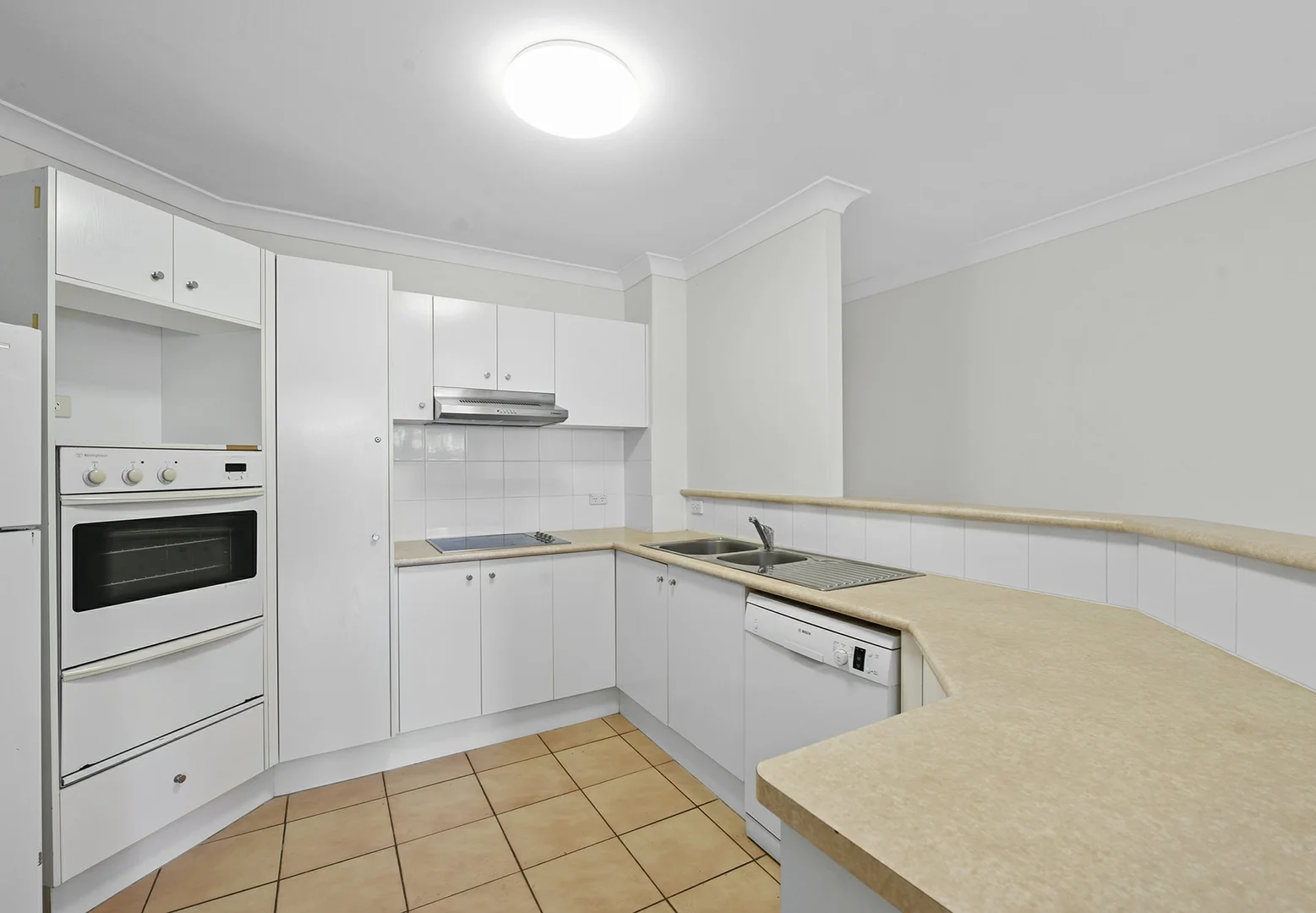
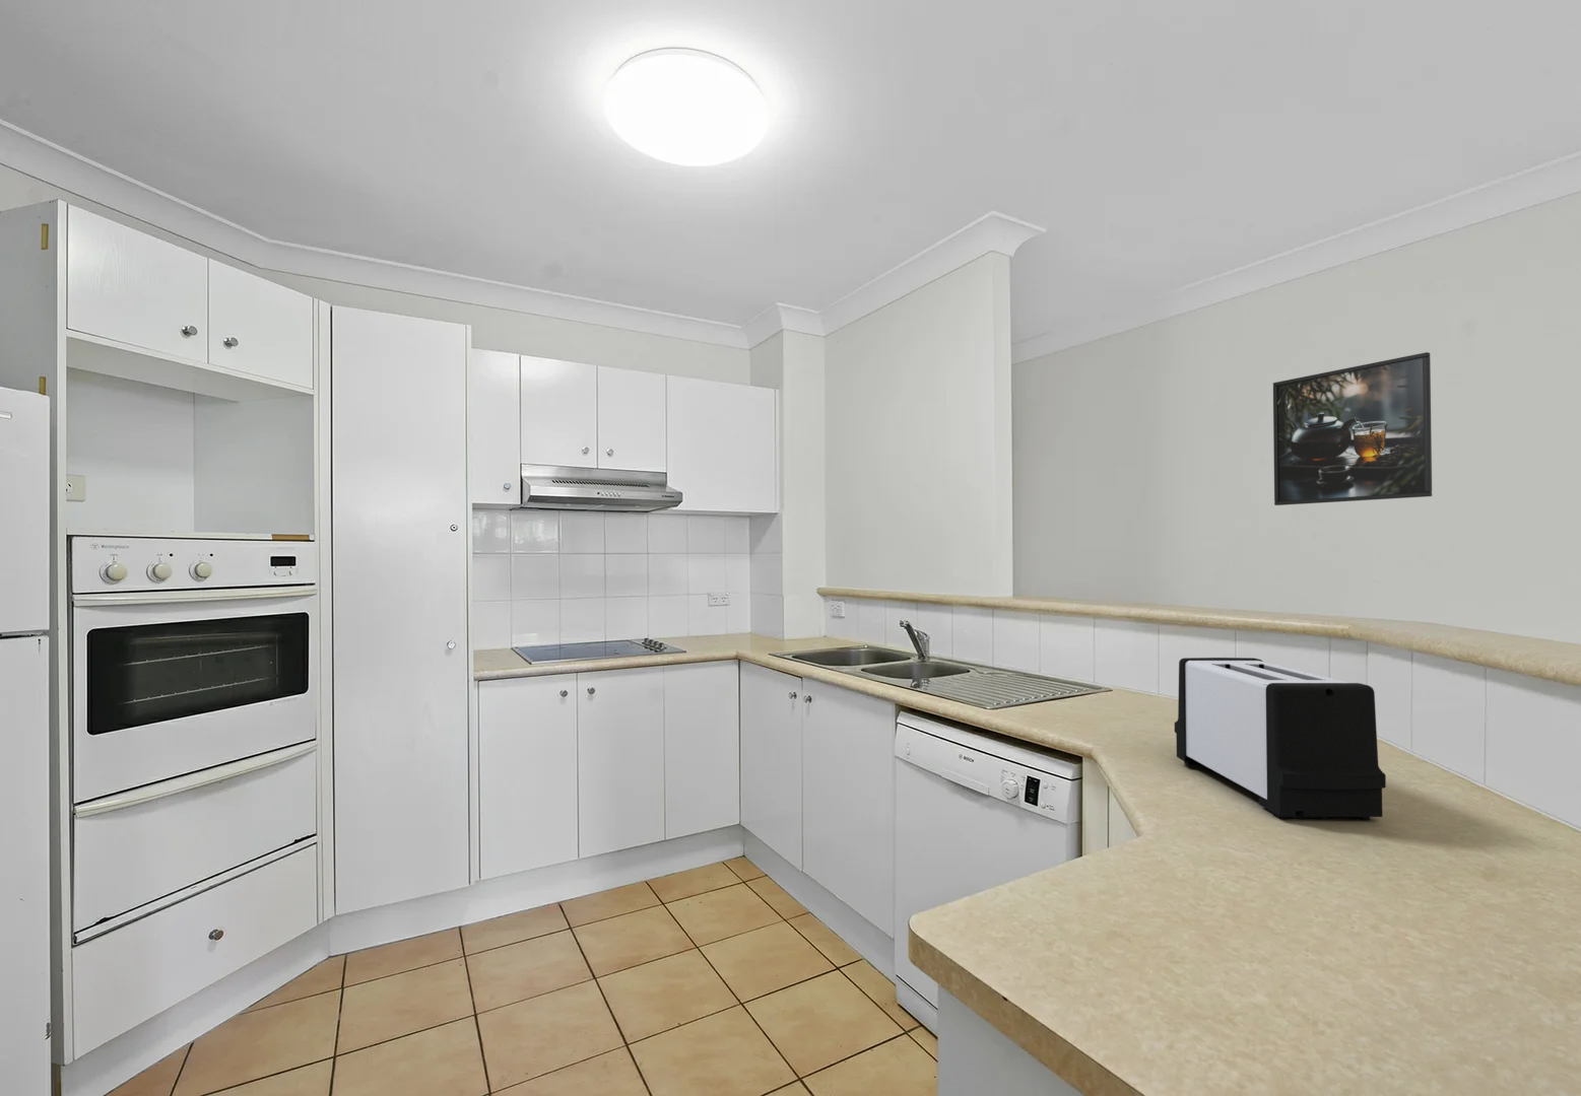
+ toaster [1174,657,1388,821]
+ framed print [1272,351,1433,507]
